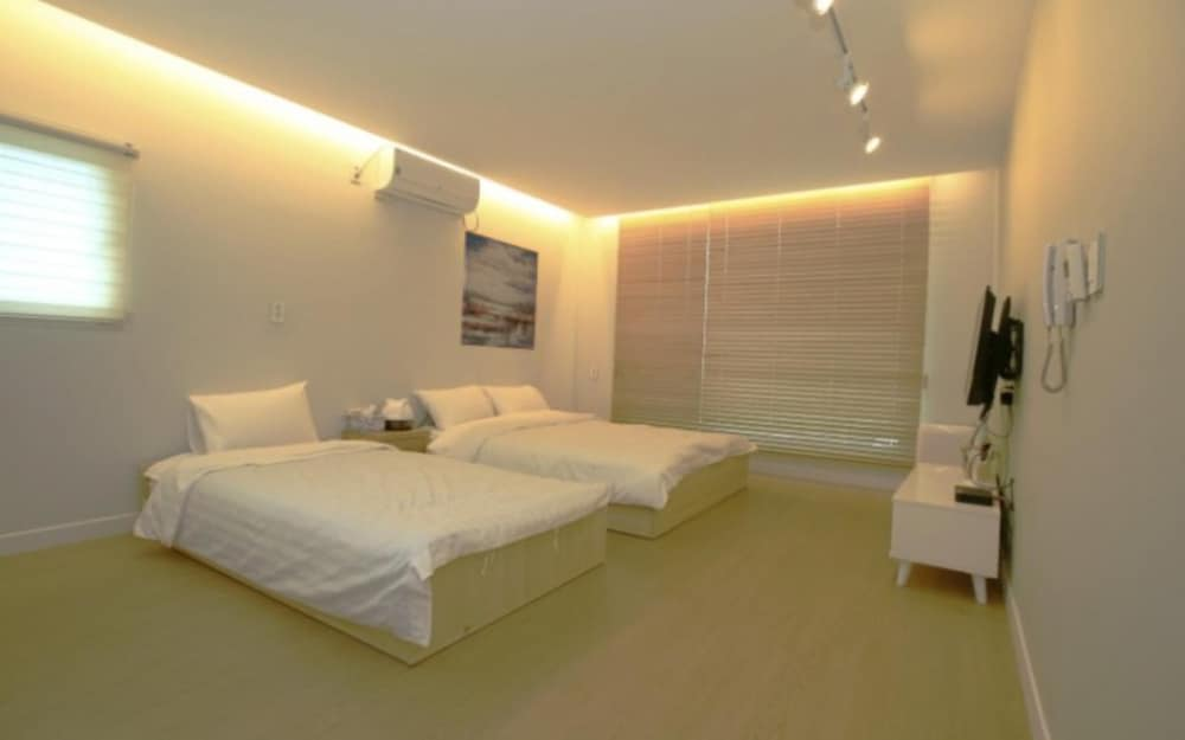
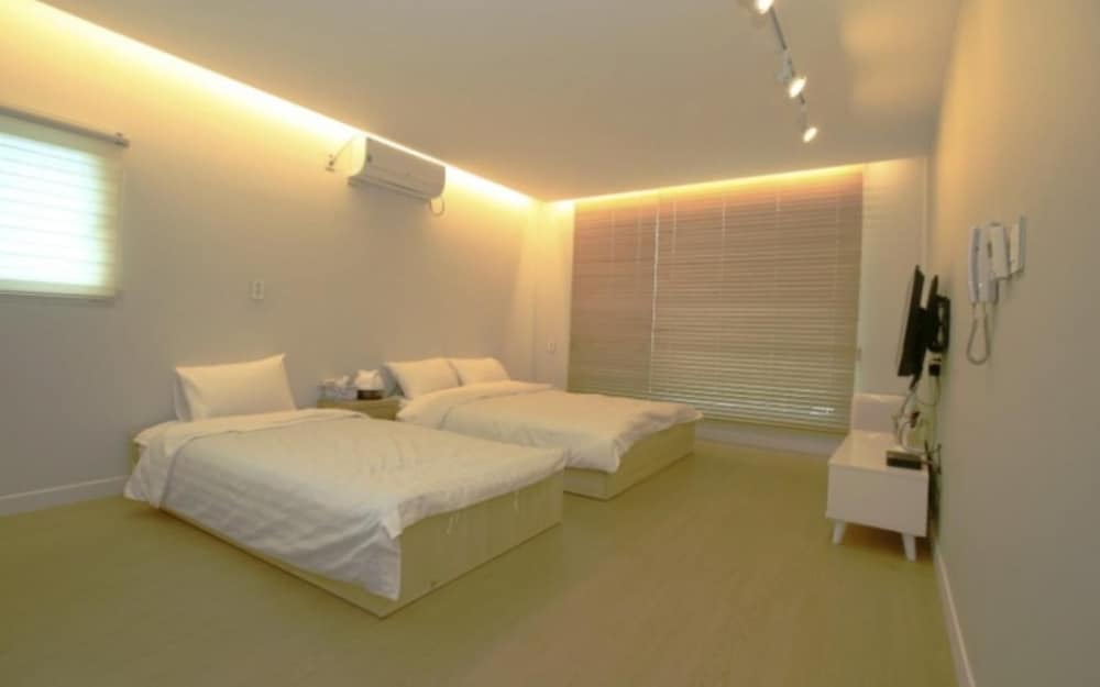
- wall art [459,230,540,352]
